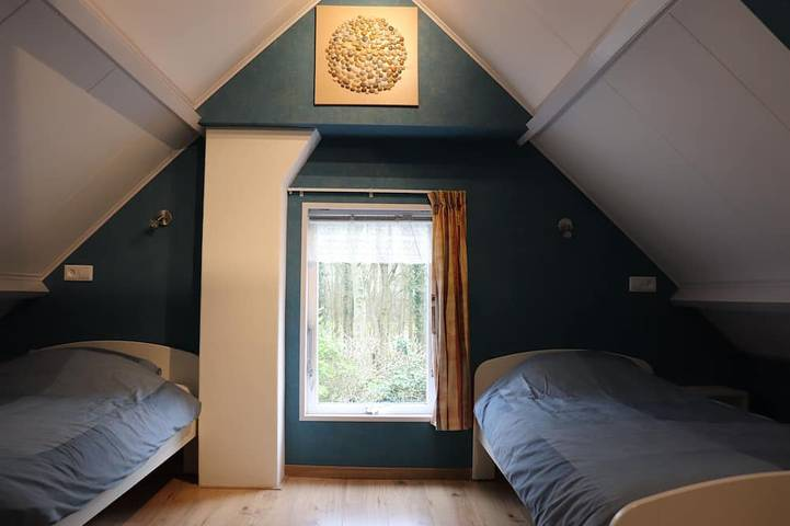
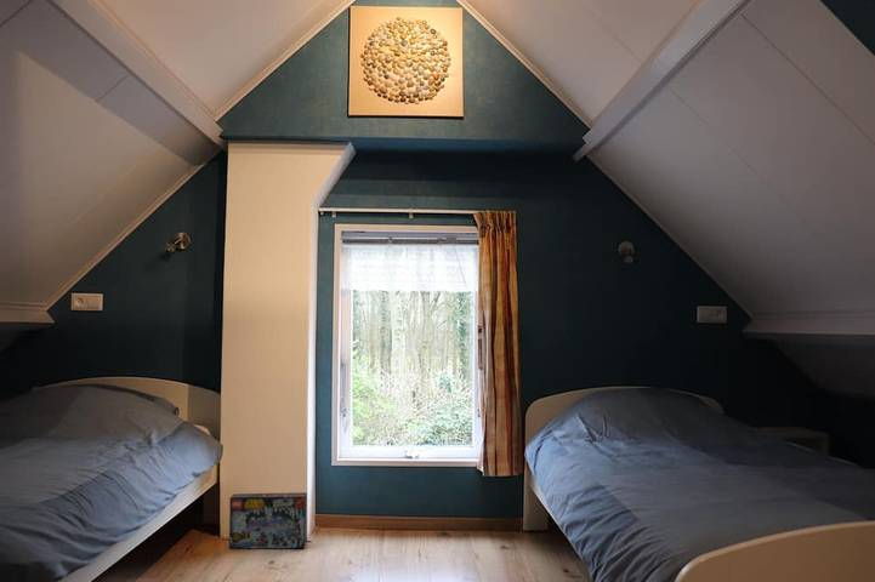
+ box [228,491,308,550]
